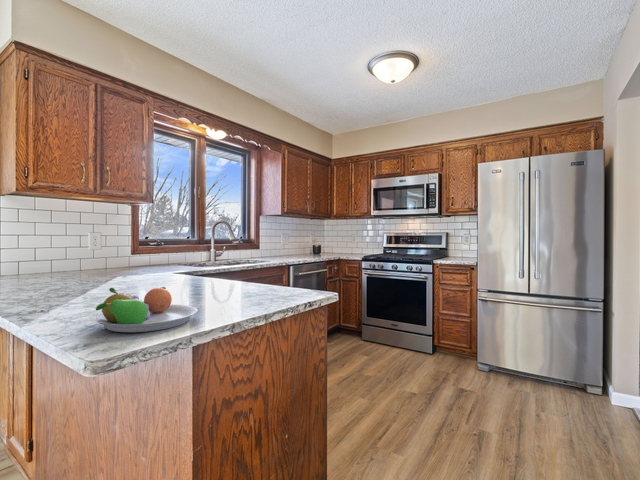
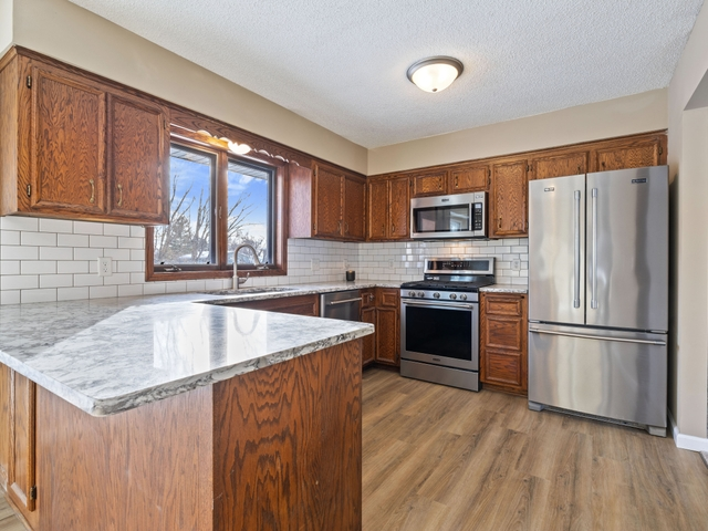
- fruit bowl [94,286,199,333]
